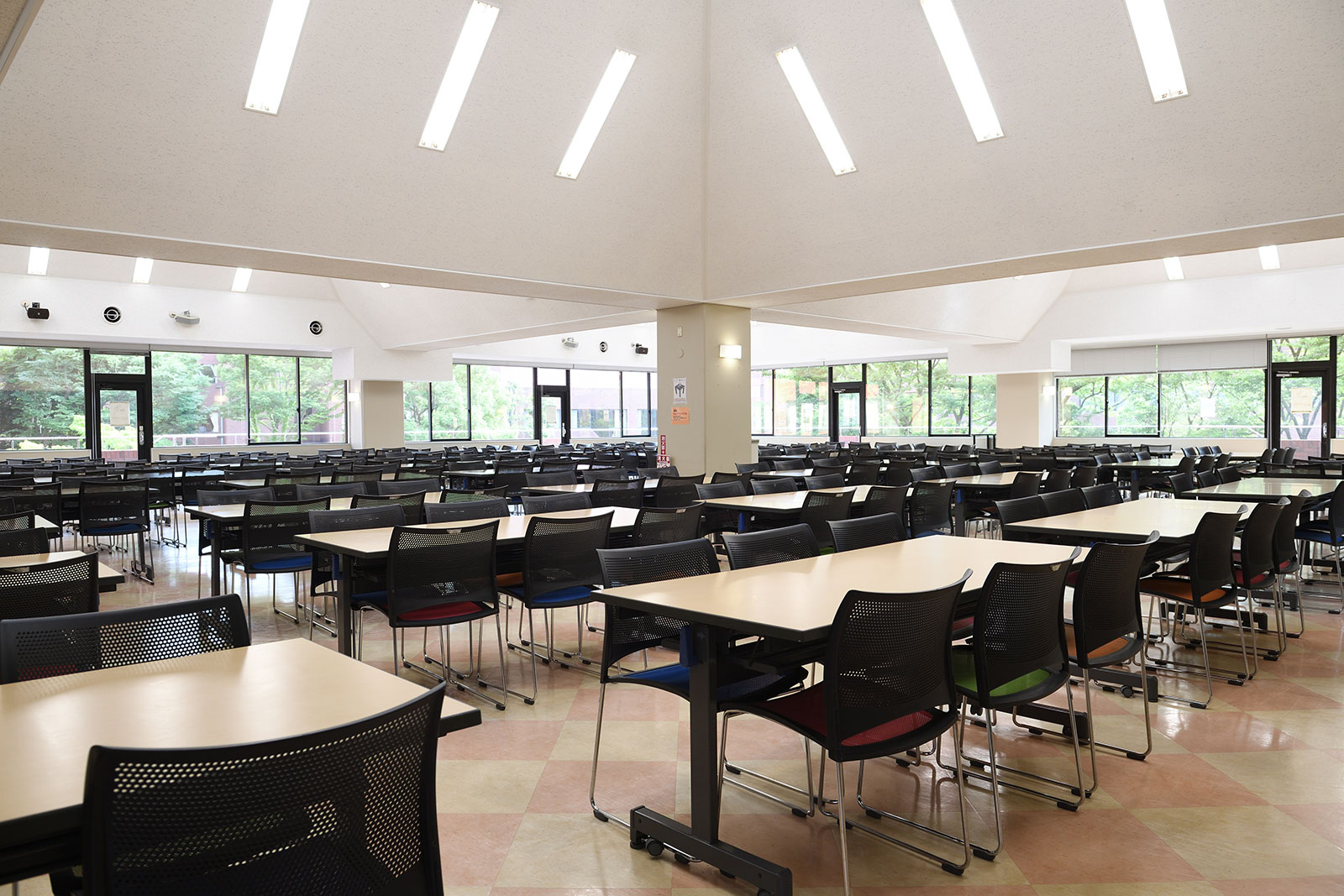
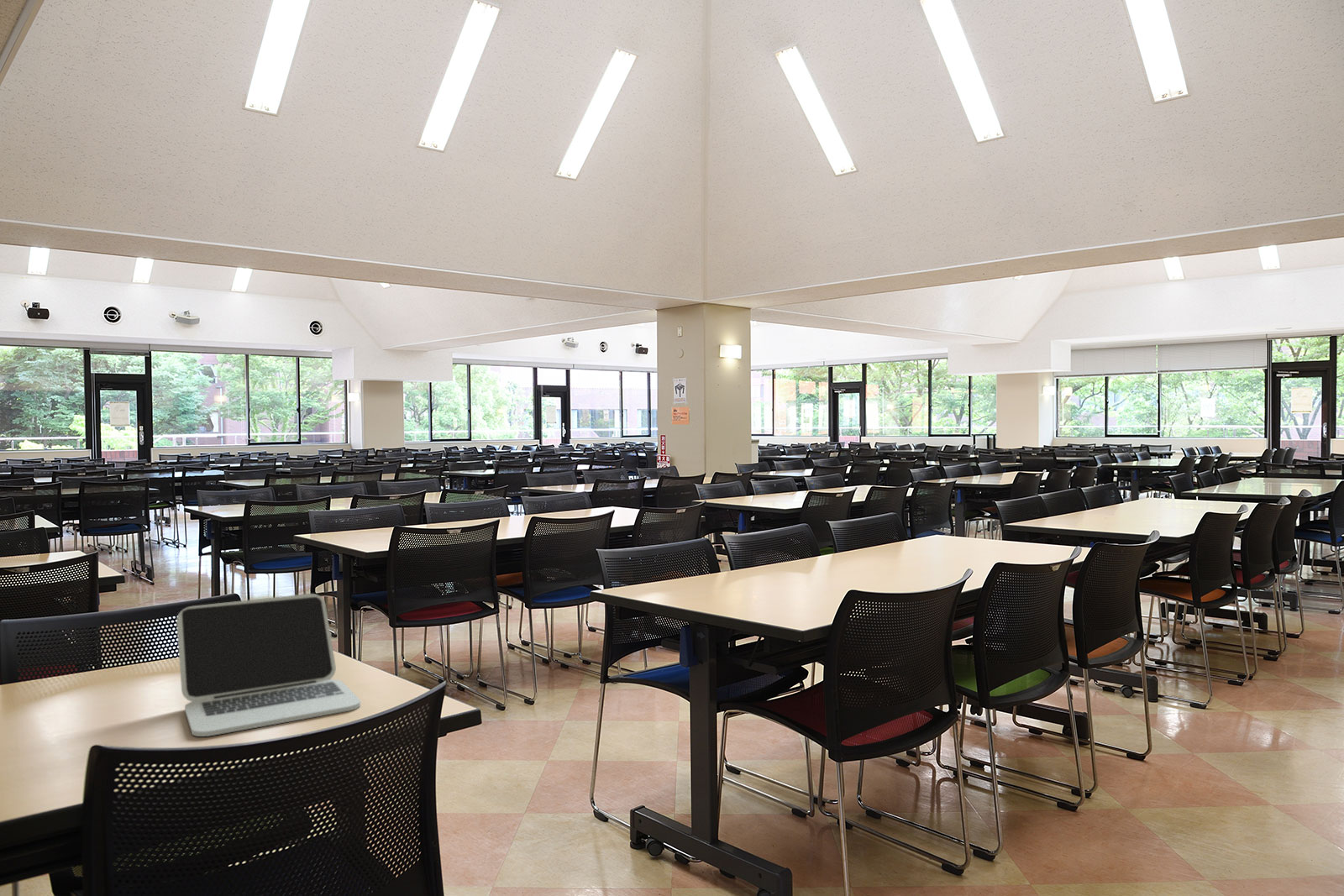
+ laptop [176,593,361,737]
